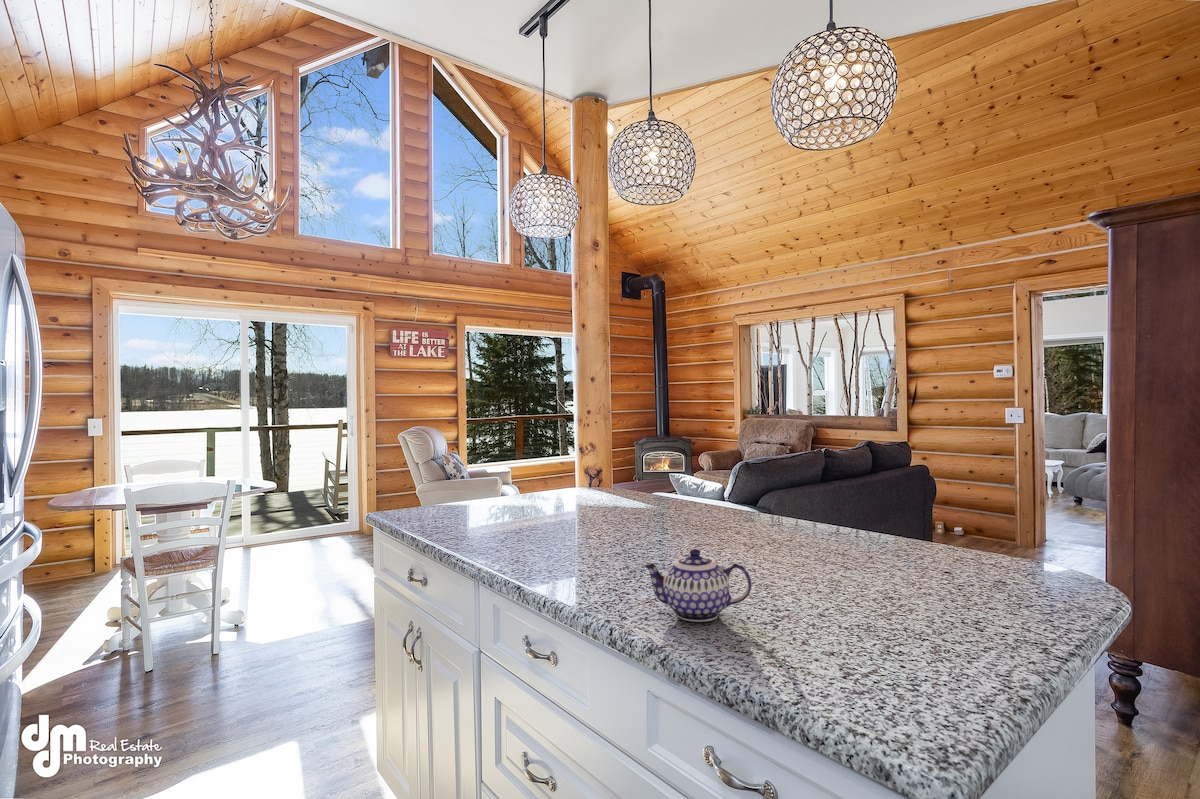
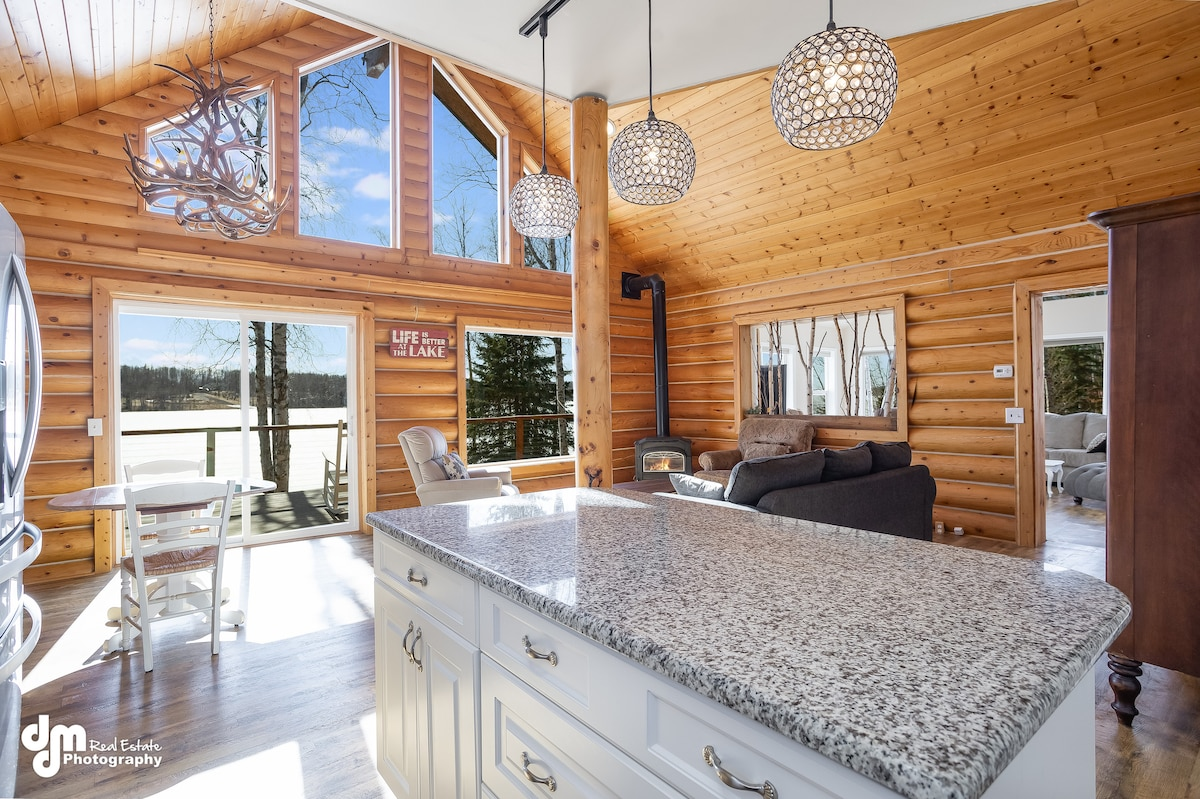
- teapot [642,548,753,623]
